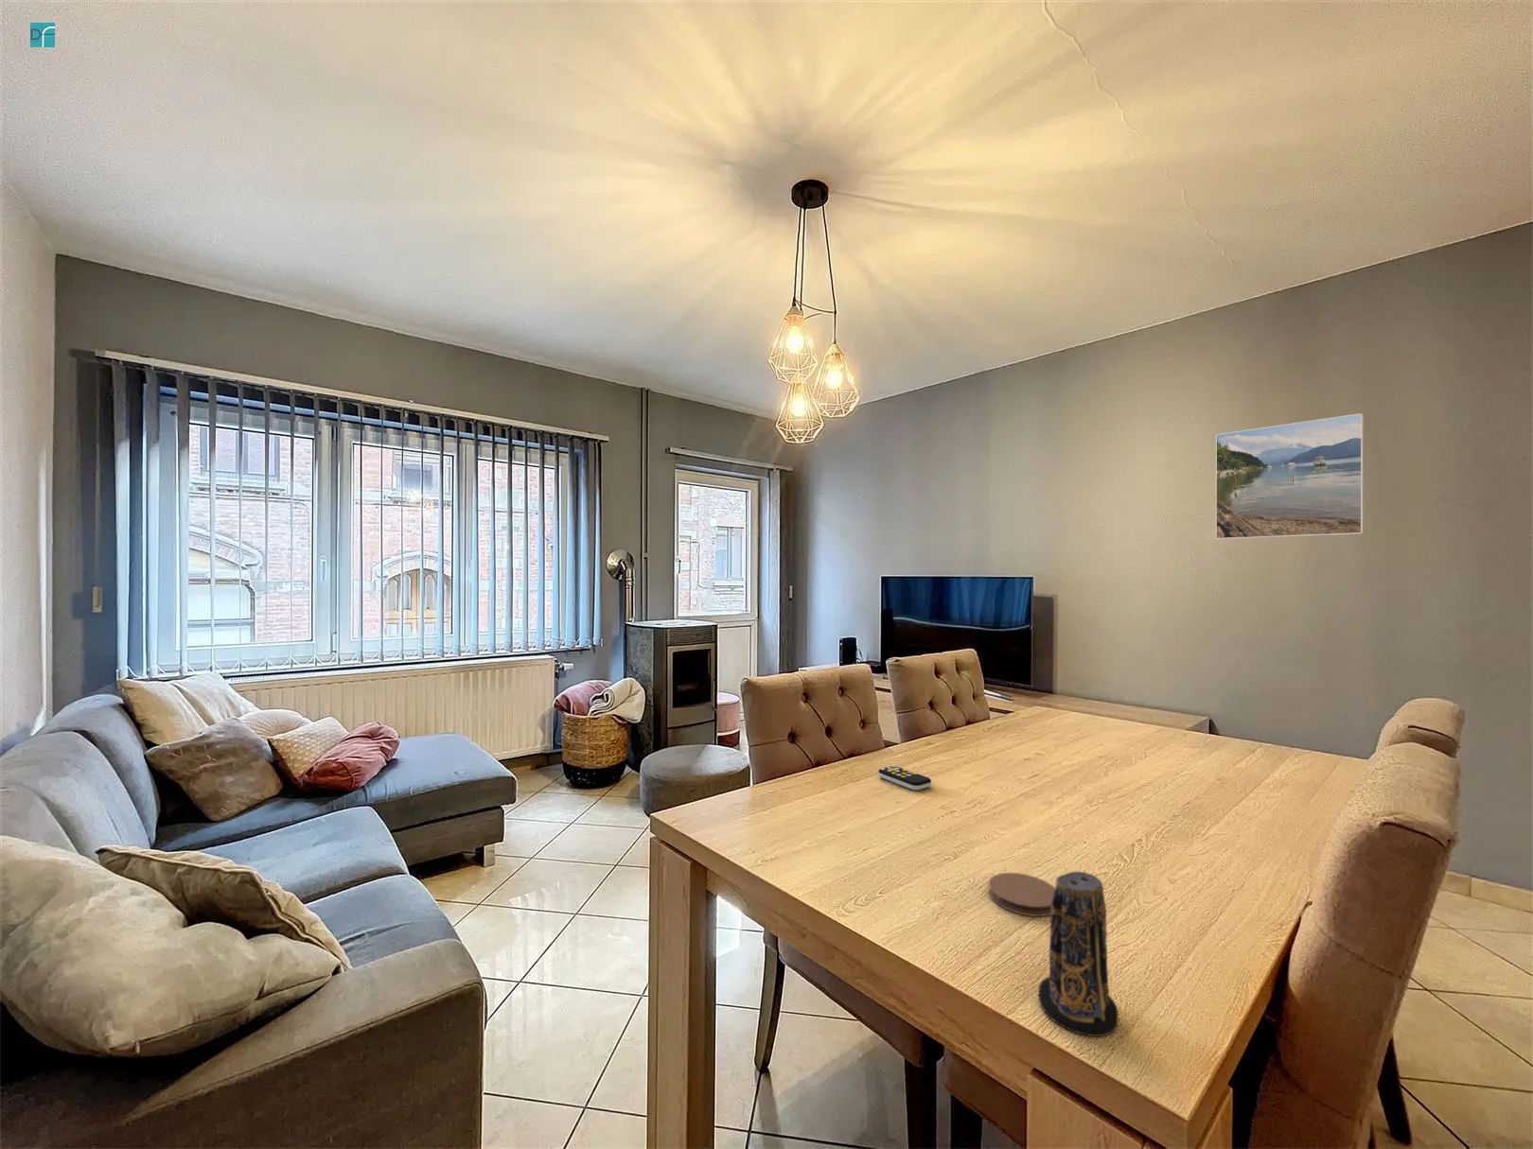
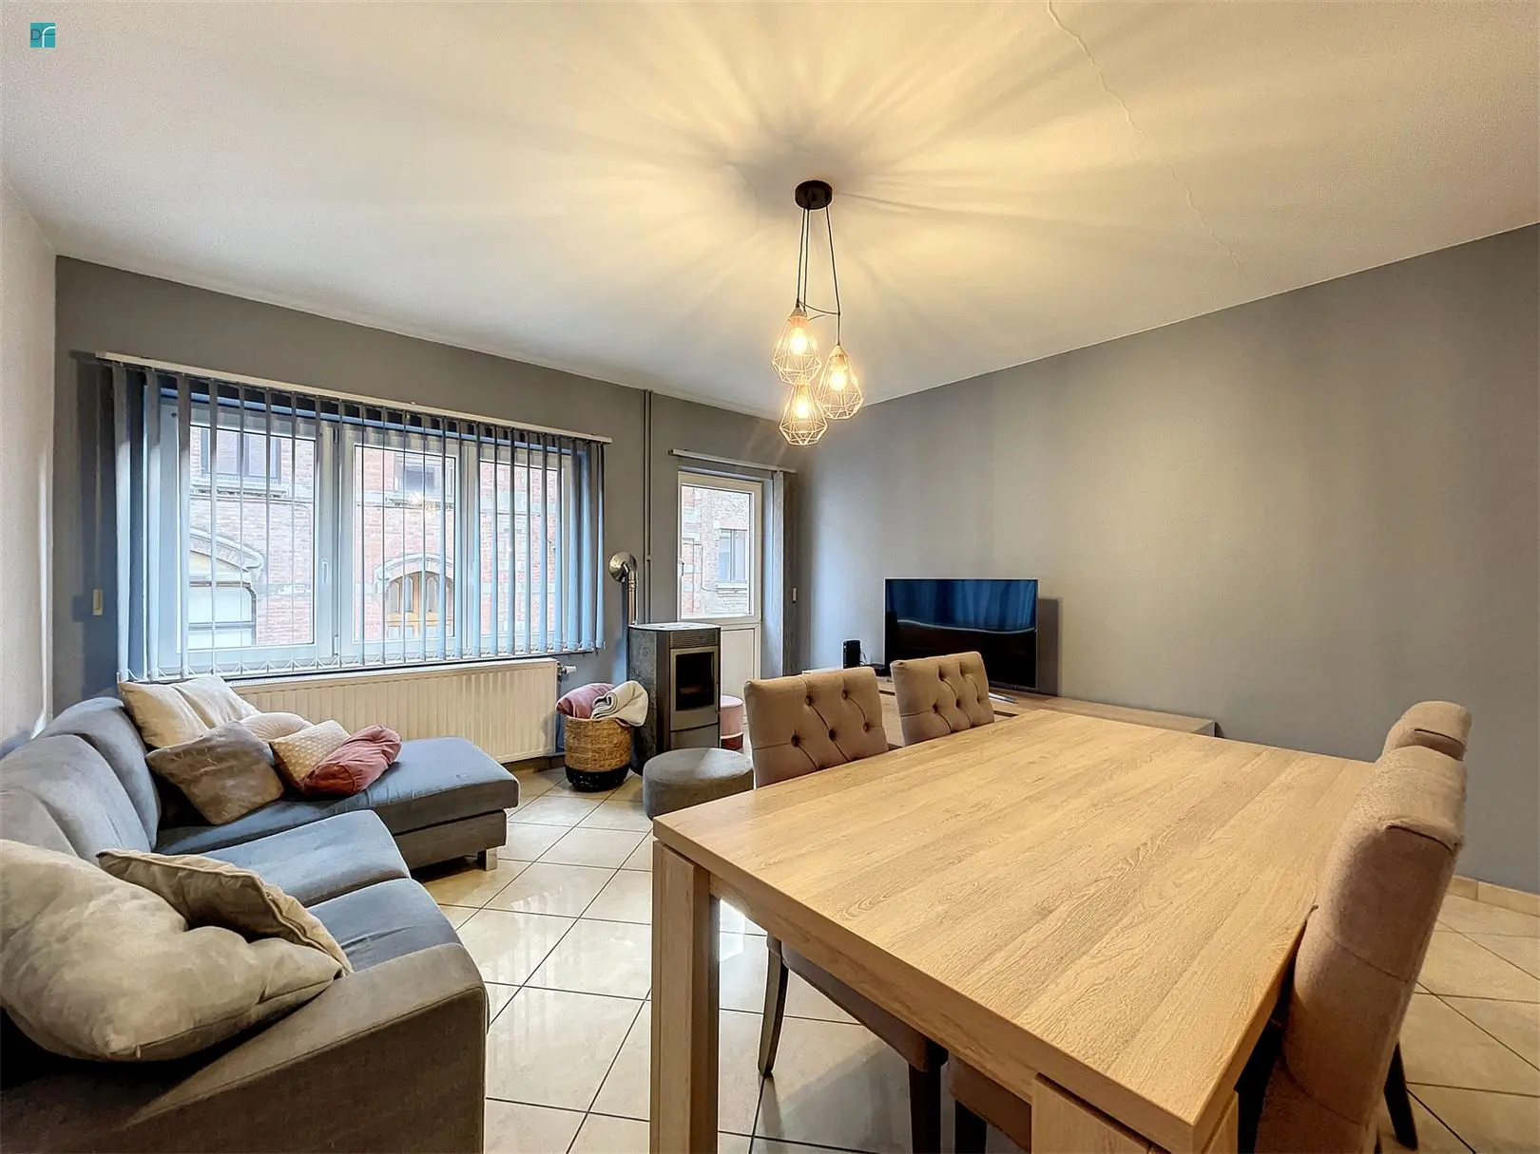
- remote control [878,764,932,792]
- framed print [1216,413,1364,539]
- candle [1038,871,1119,1038]
- coaster [987,871,1055,917]
